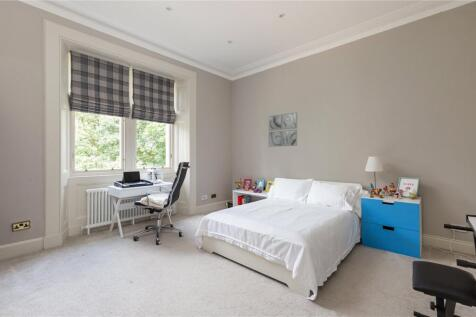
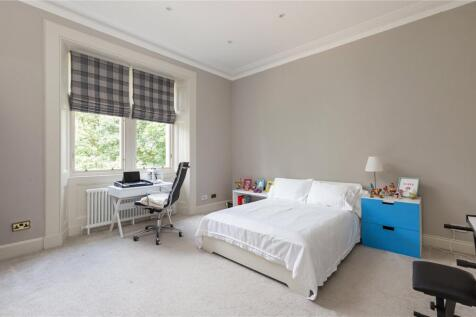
- wall art [268,111,298,148]
